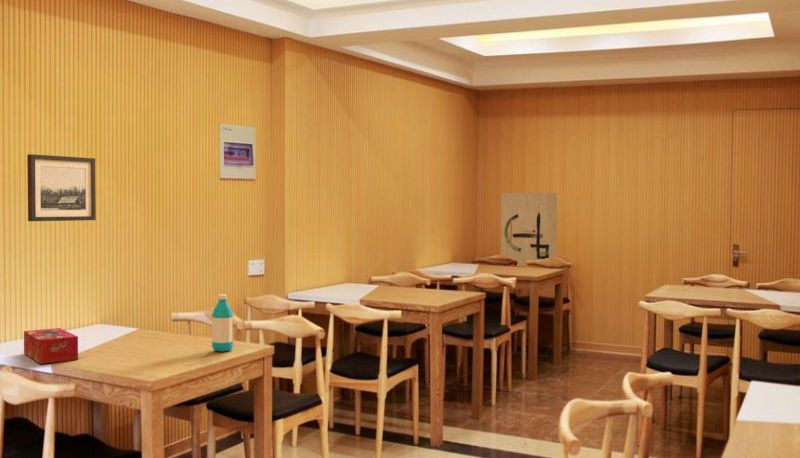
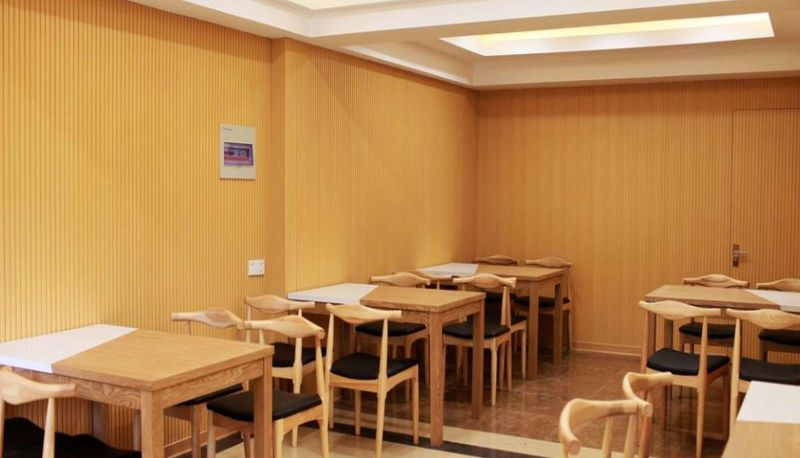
- tissue box [23,327,79,365]
- water bottle [211,293,234,353]
- wall art [500,192,558,266]
- wall art [26,153,97,222]
